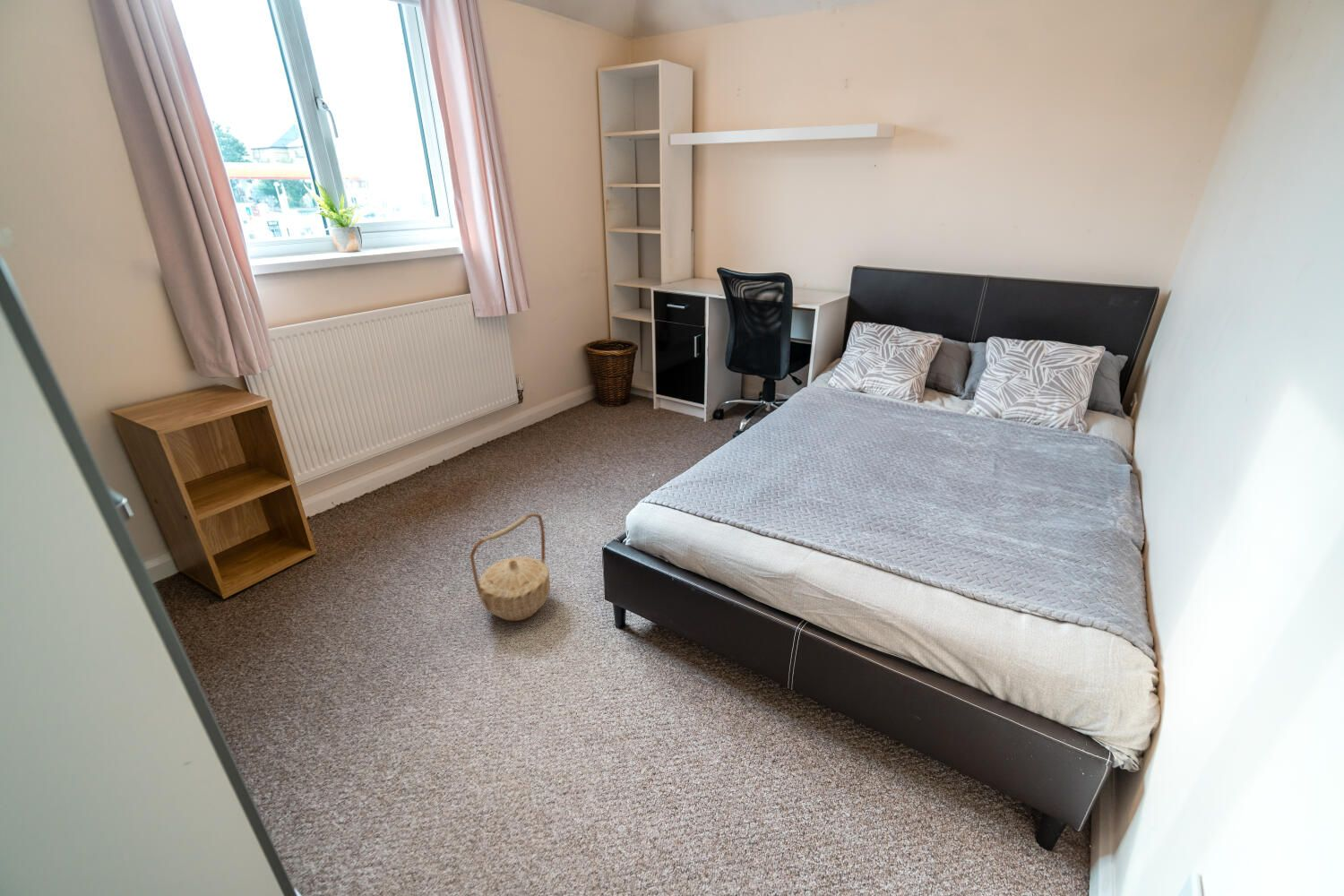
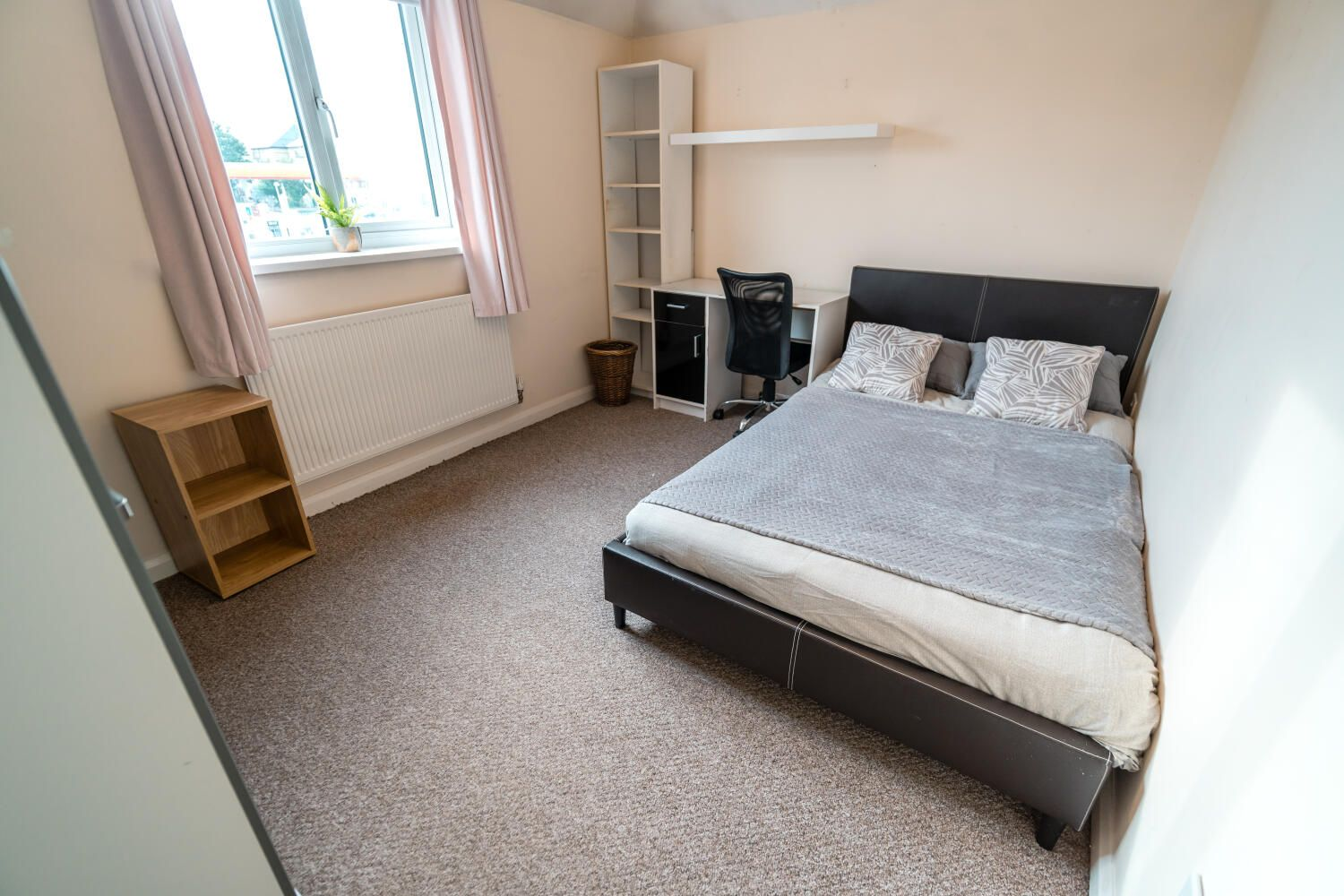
- basket [469,513,551,622]
